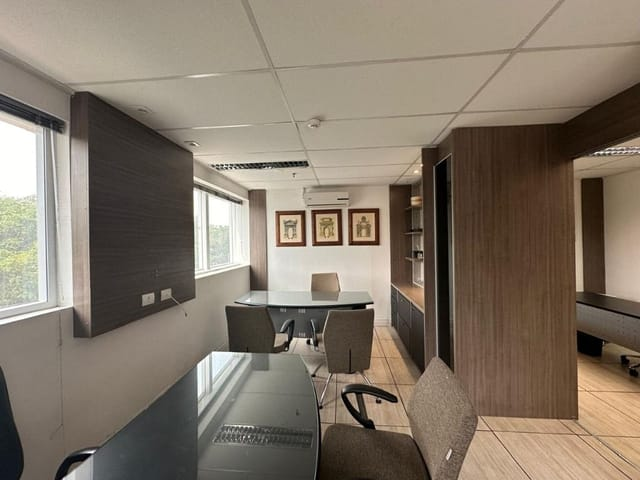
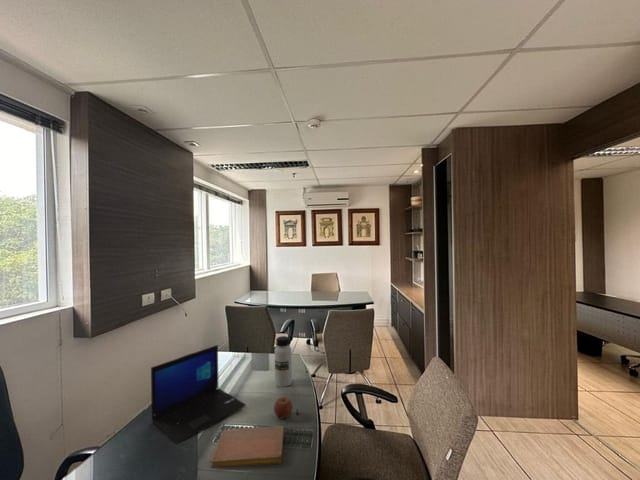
+ laptop [150,344,247,446]
+ apple [273,396,294,419]
+ water bottle [274,335,293,388]
+ notebook [210,425,285,469]
